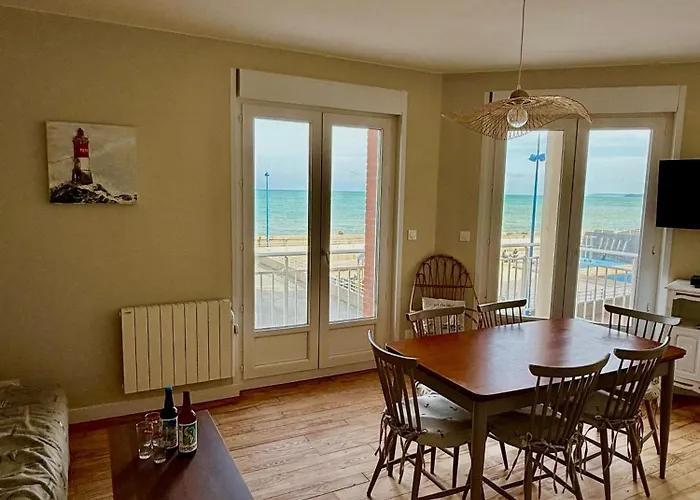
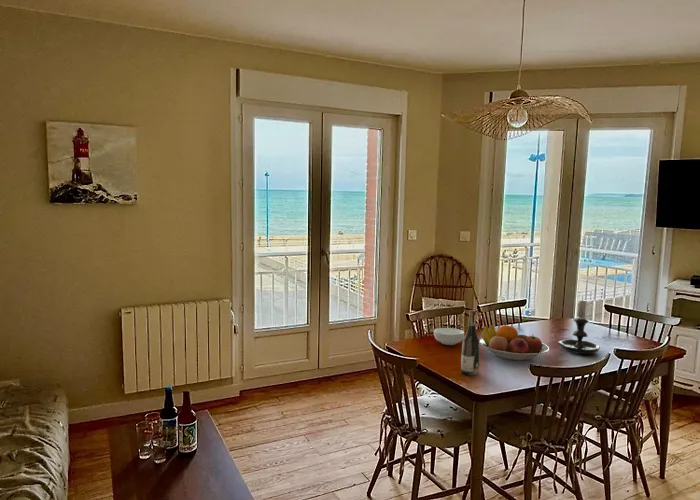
+ cereal bowl [433,327,465,346]
+ fruit bowl [479,324,550,361]
+ wine bottle [460,309,481,376]
+ candle holder [557,295,601,355]
